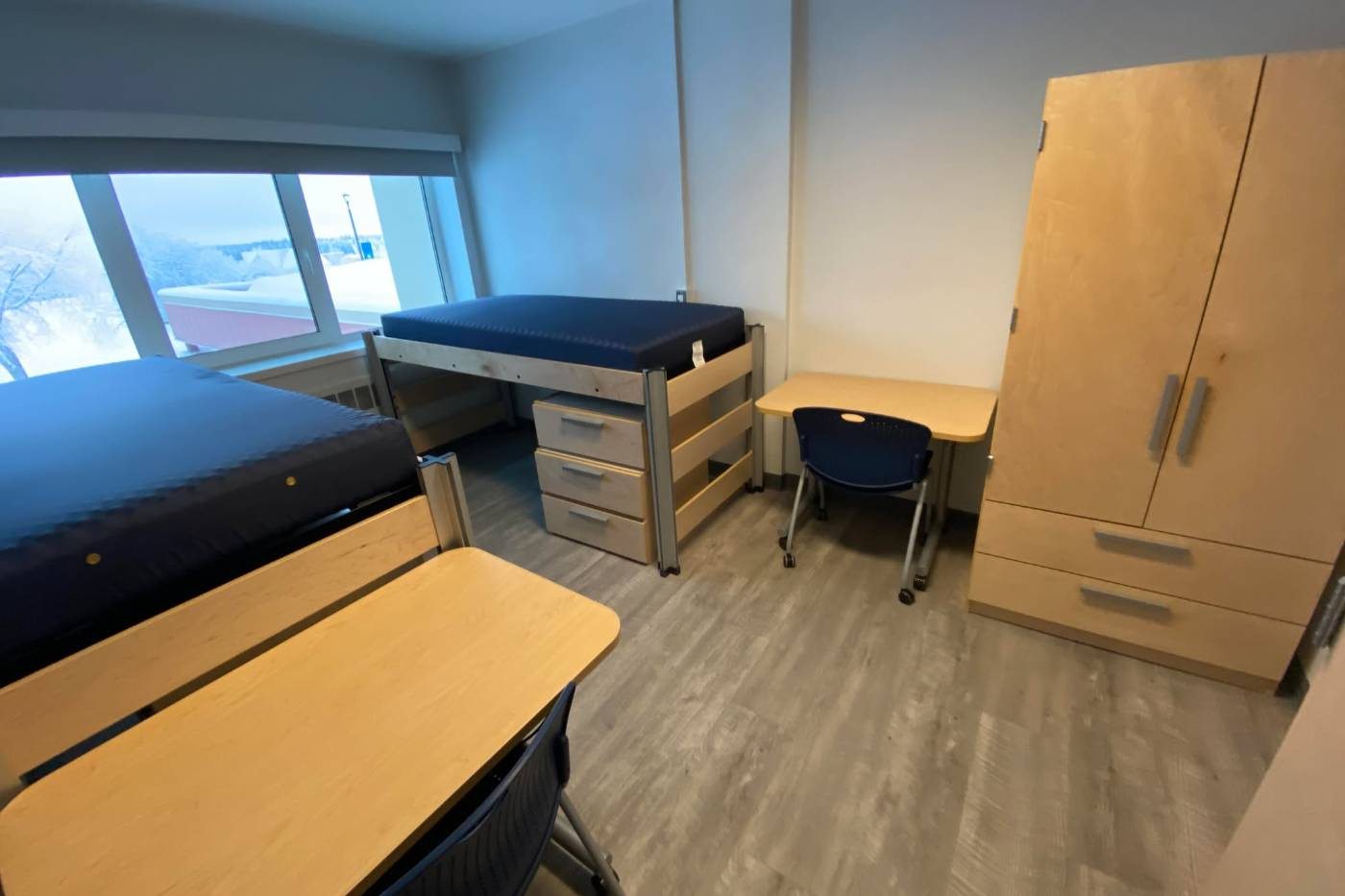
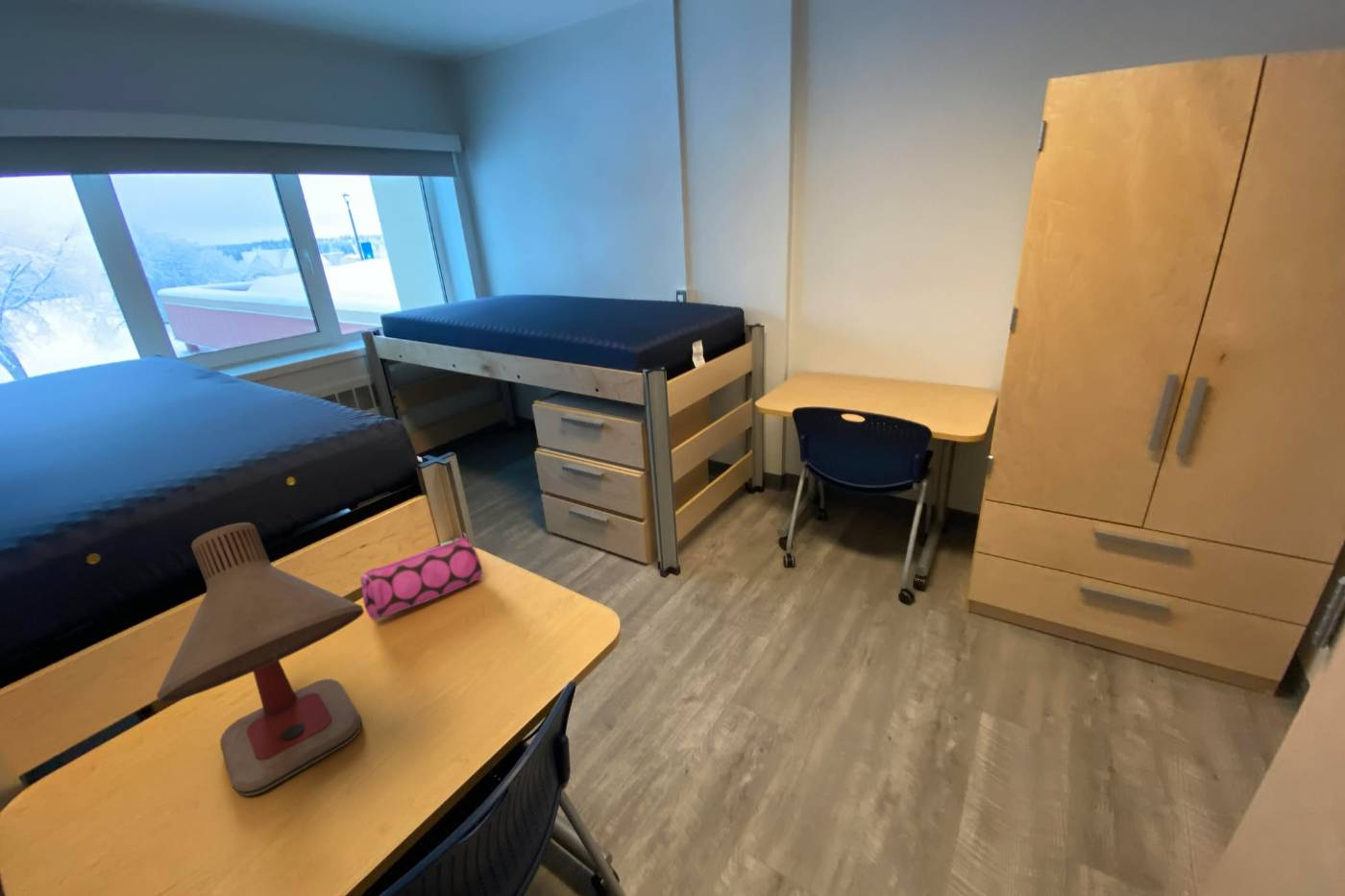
+ desk lamp [156,521,365,797]
+ pencil case [359,532,483,620]
